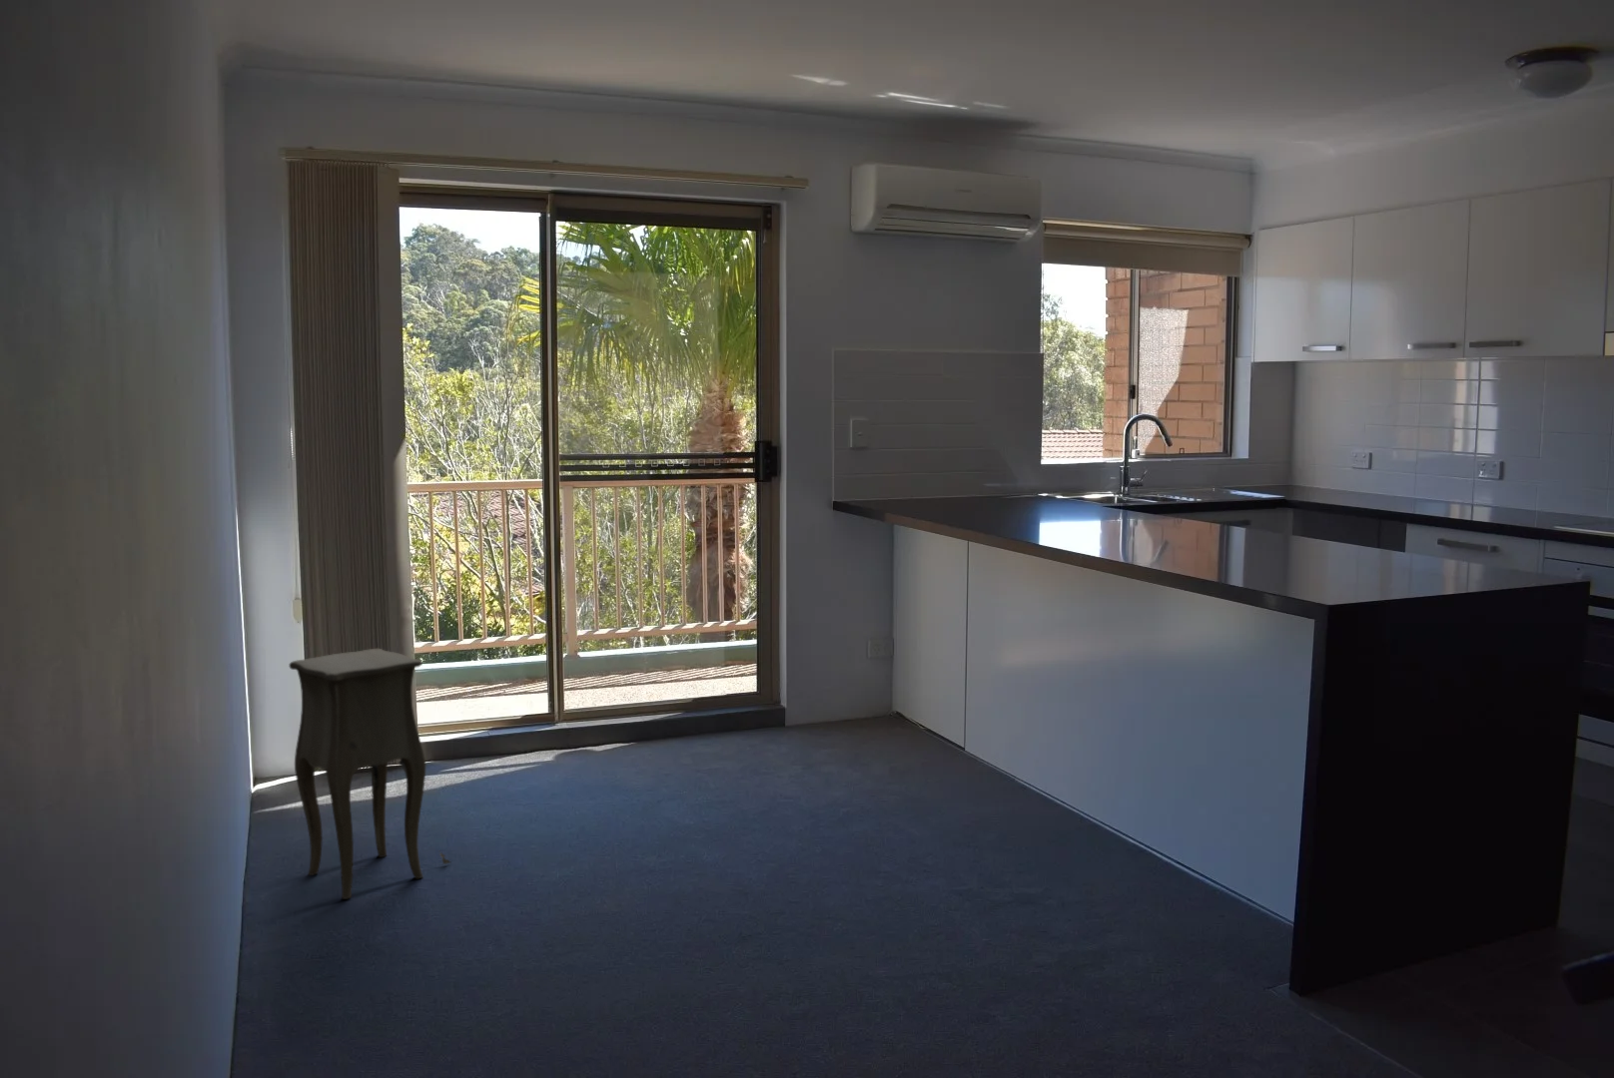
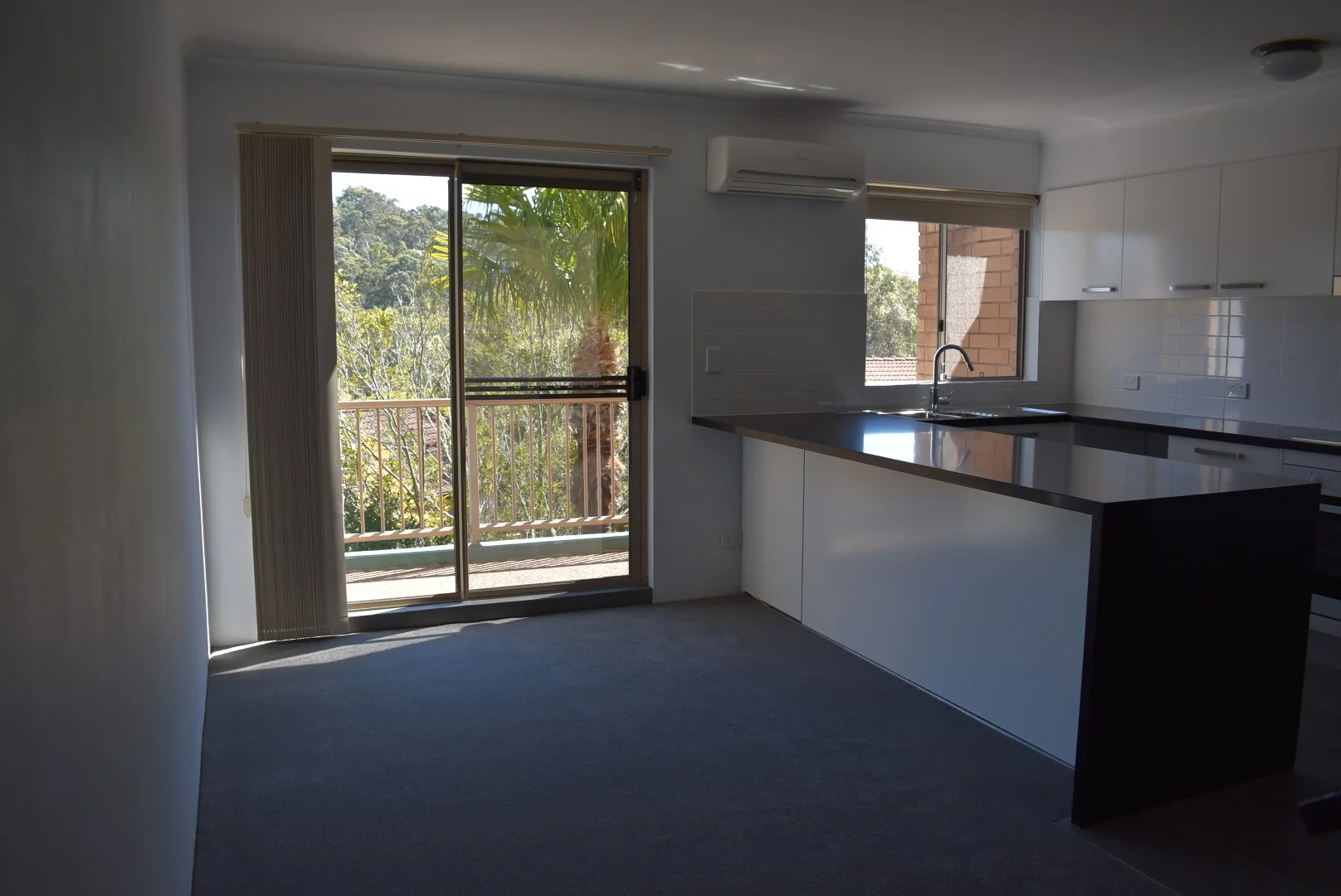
- side table [288,647,453,900]
